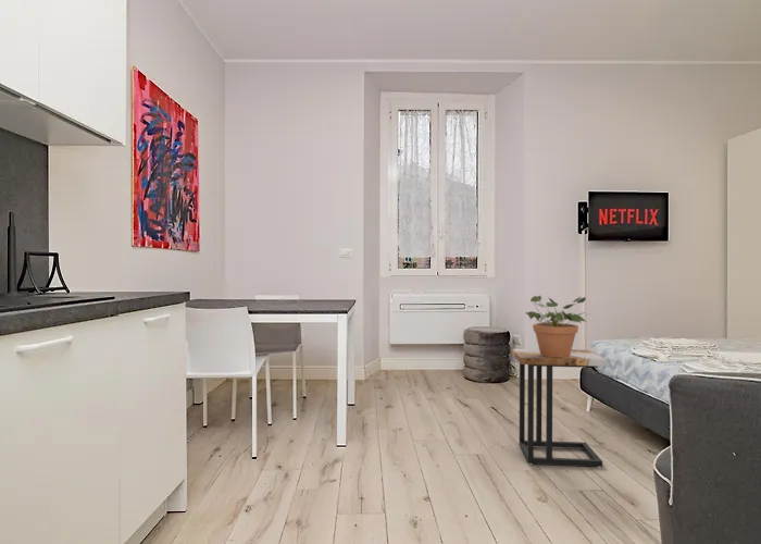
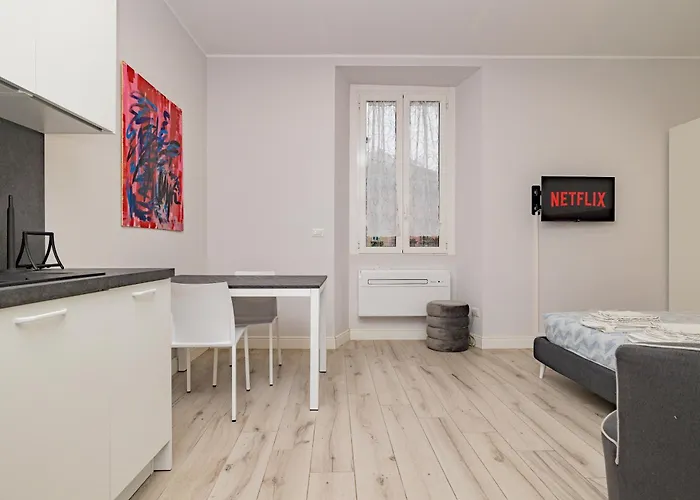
- side table [511,348,607,469]
- potted plant [524,295,595,357]
